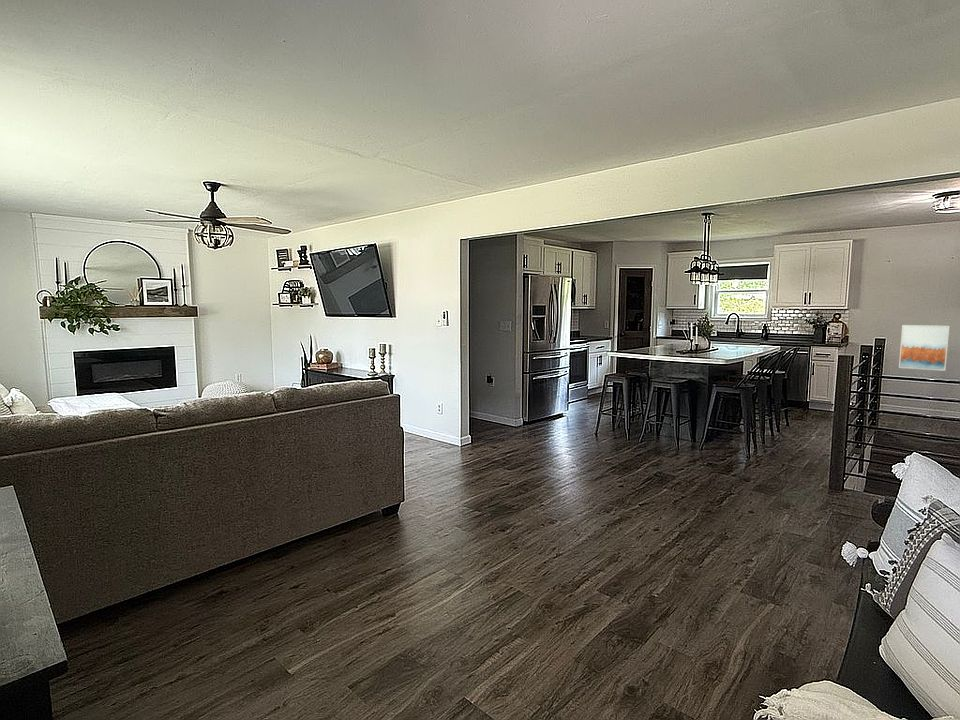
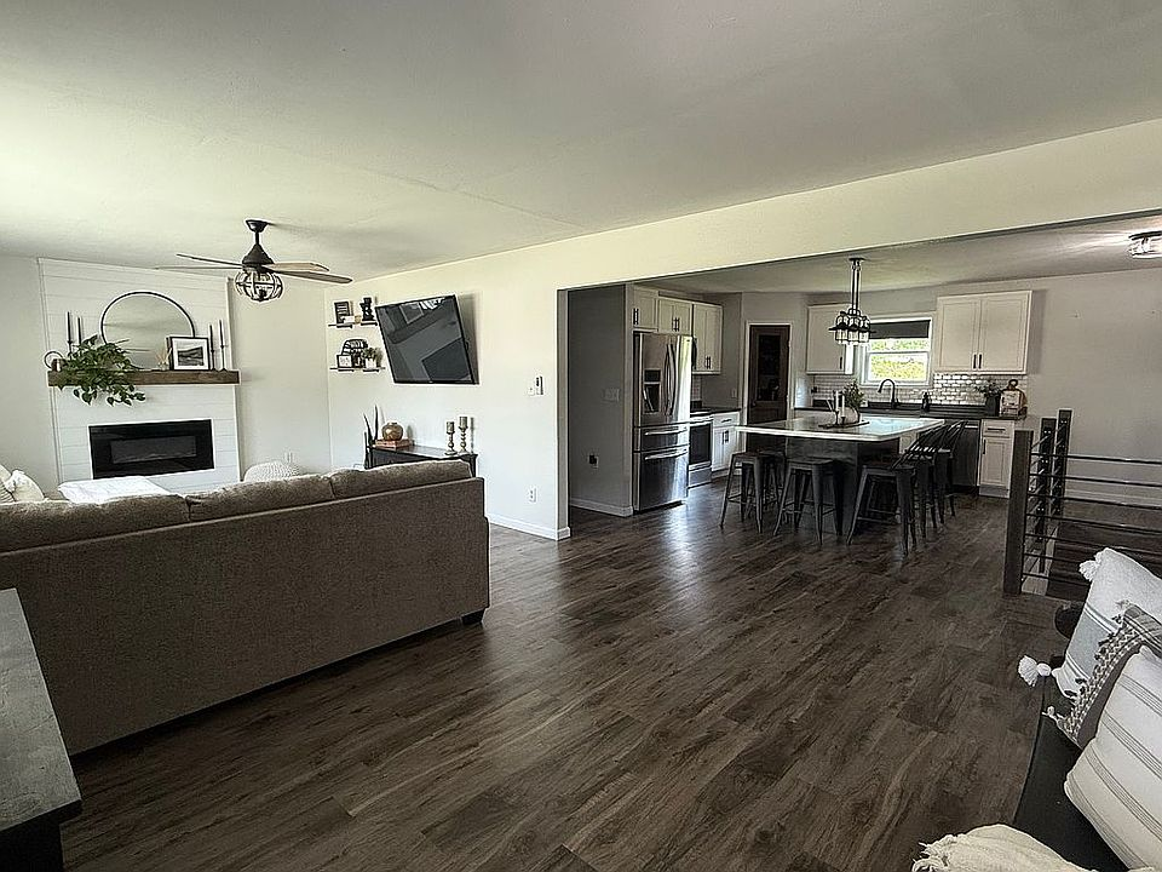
- wall art [898,324,950,372]
